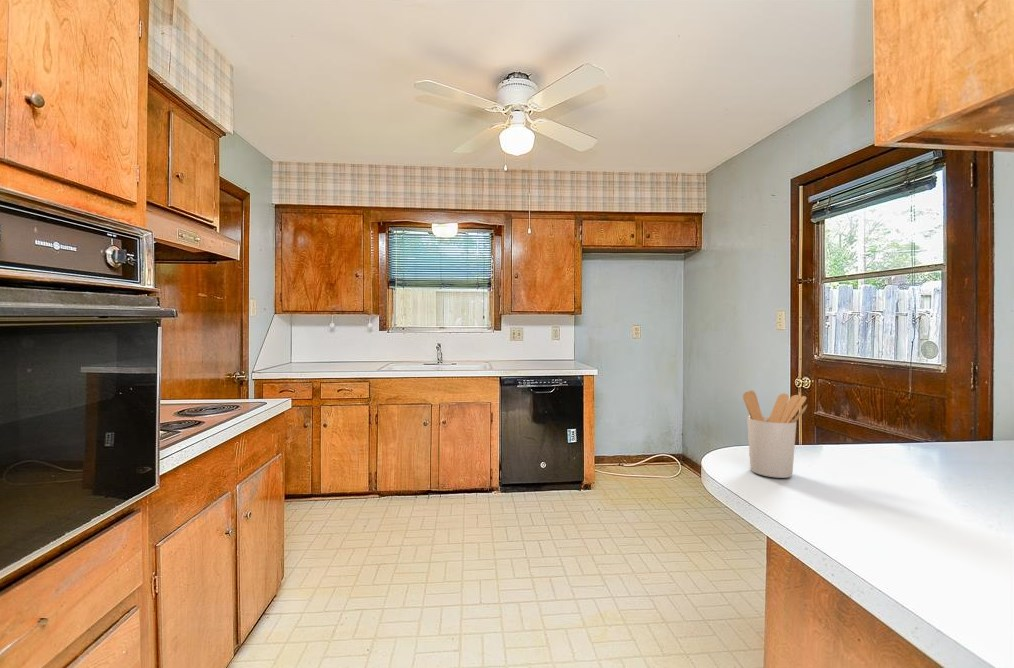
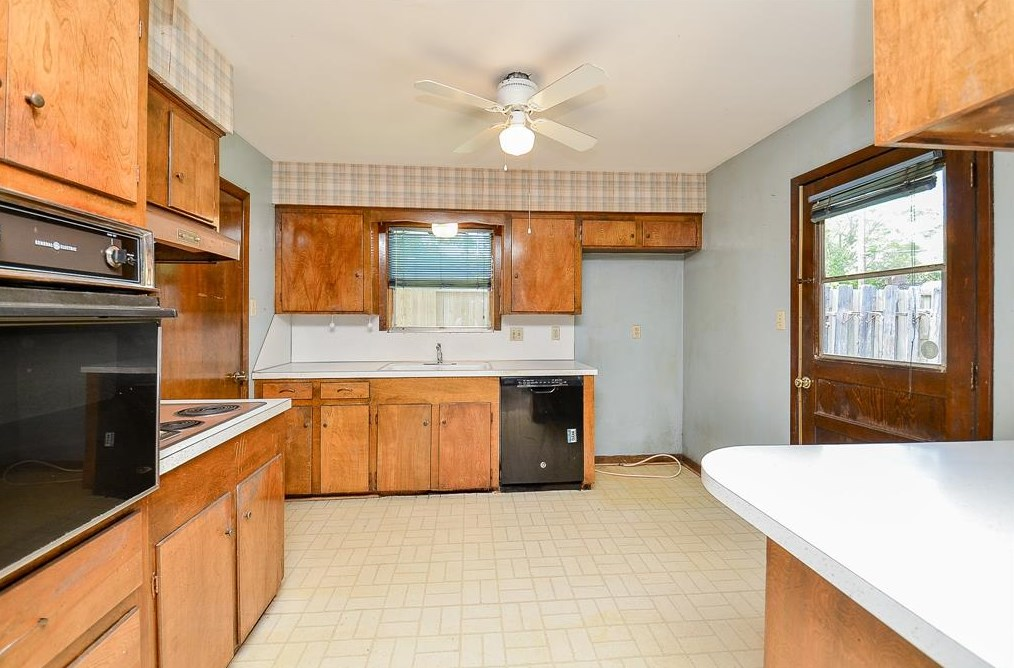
- utensil holder [742,389,808,479]
